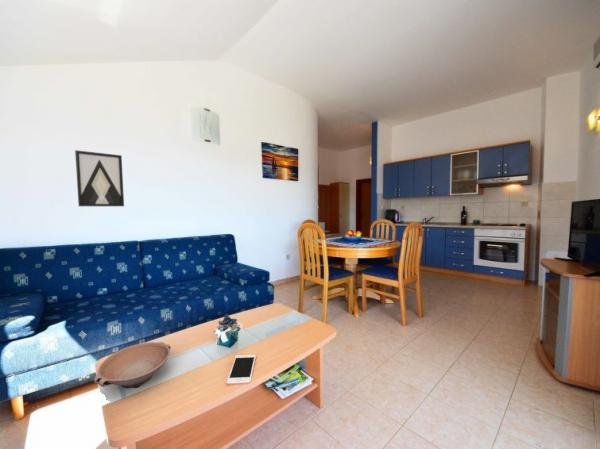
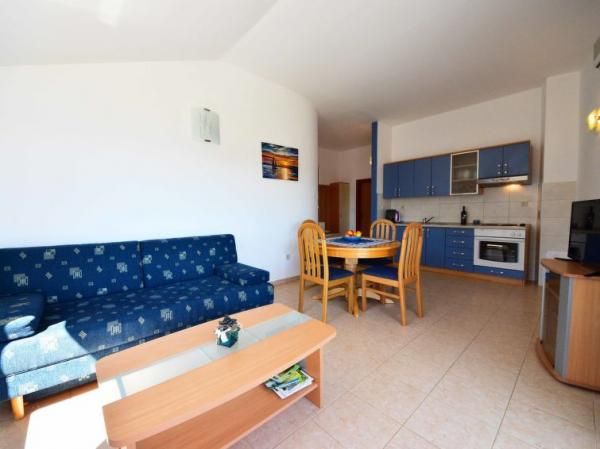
- wall art [74,149,125,207]
- cell phone [226,354,257,386]
- bowl [93,341,172,389]
